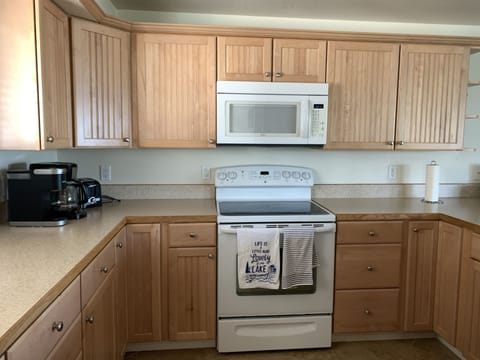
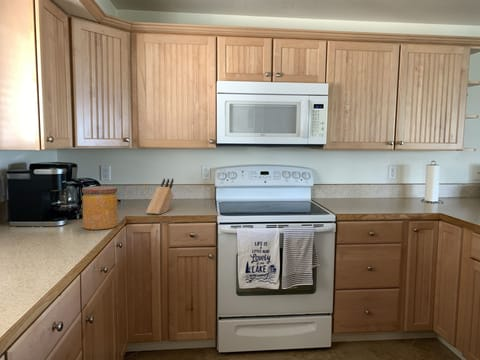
+ jar [81,185,118,231]
+ knife block [145,177,175,215]
